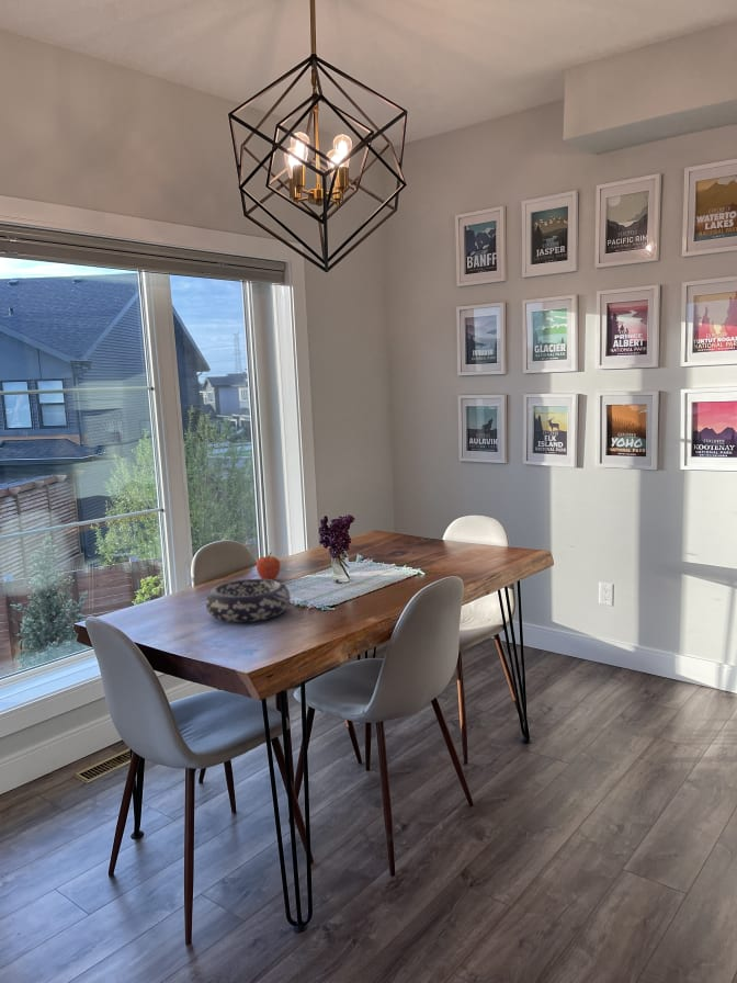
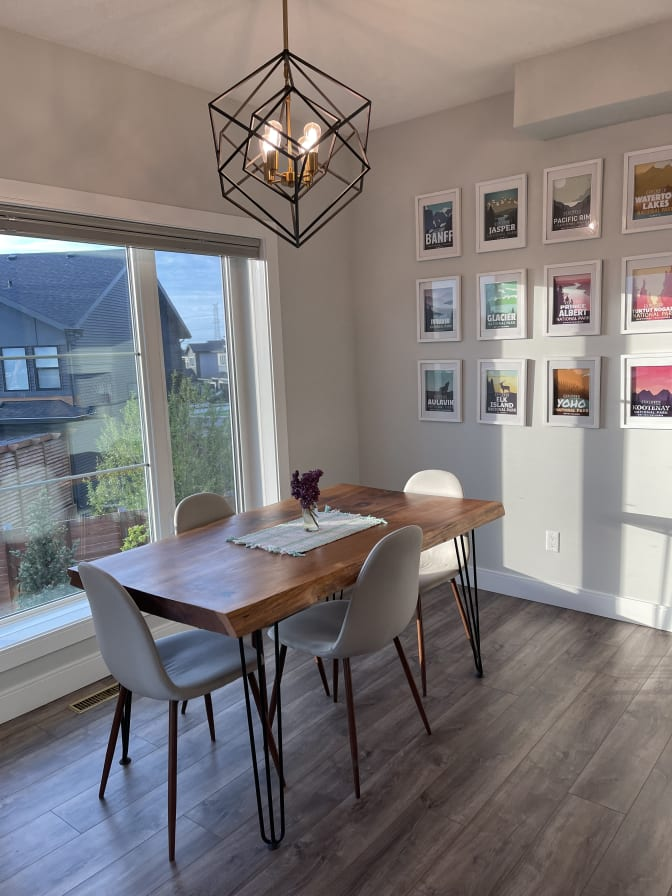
- decorative bowl [205,578,292,623]
- apple [256,551,281,580]
